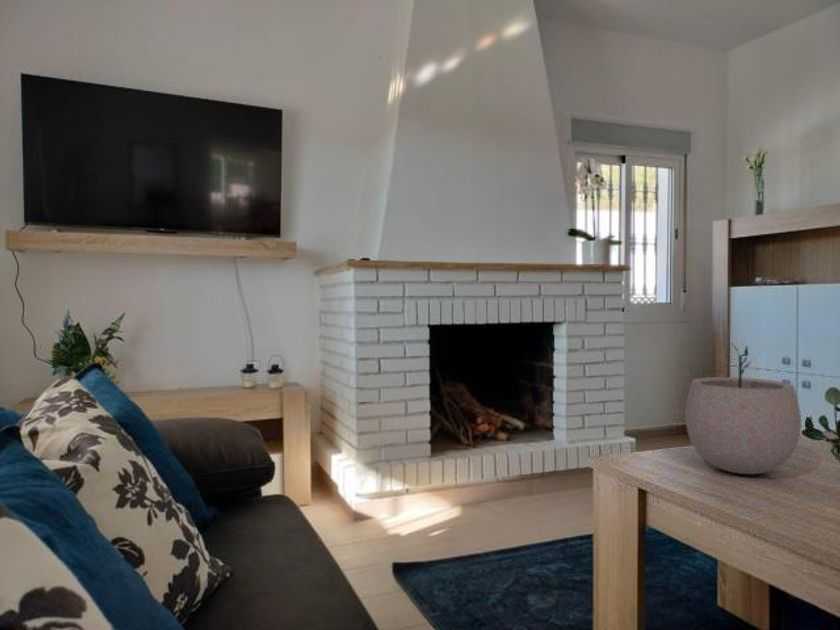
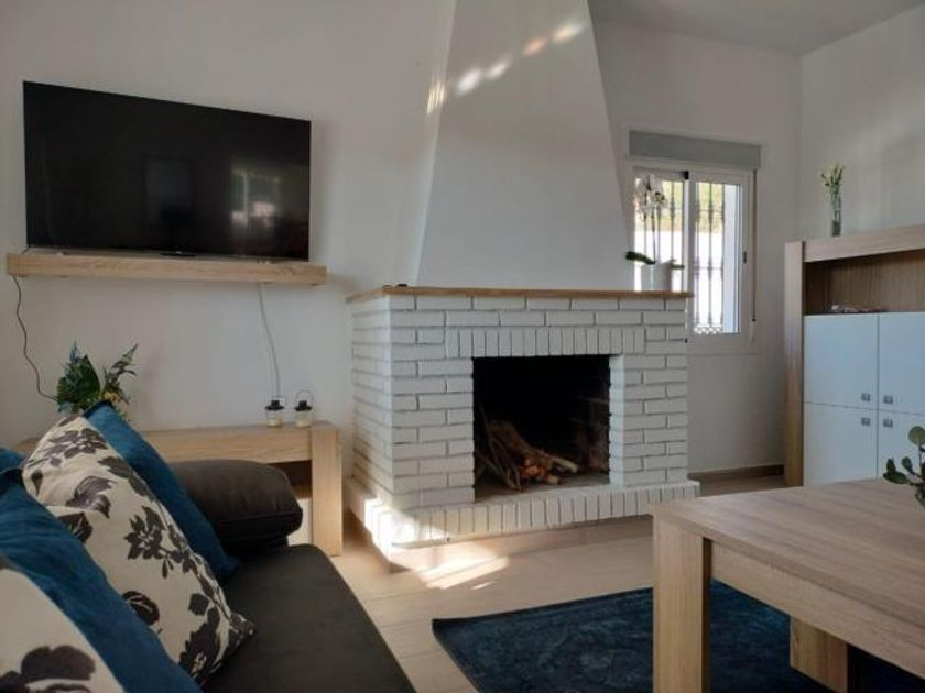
- plant pot [684,343,802,475]
